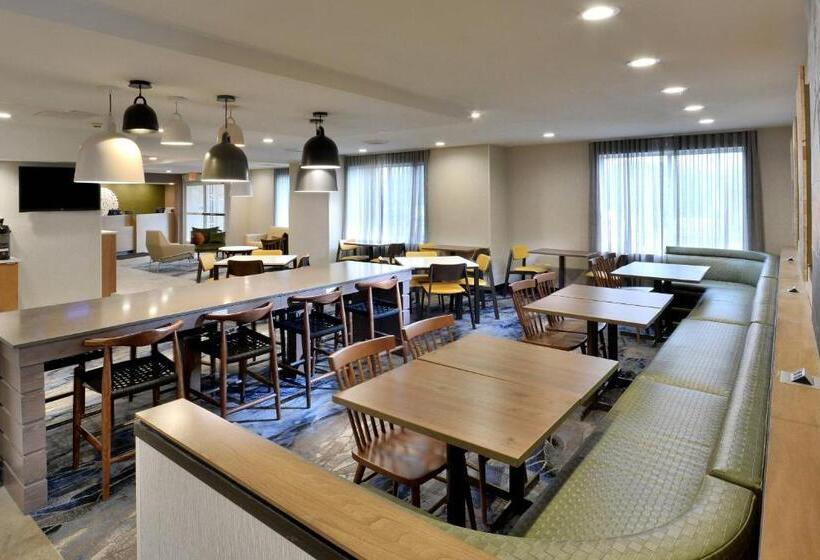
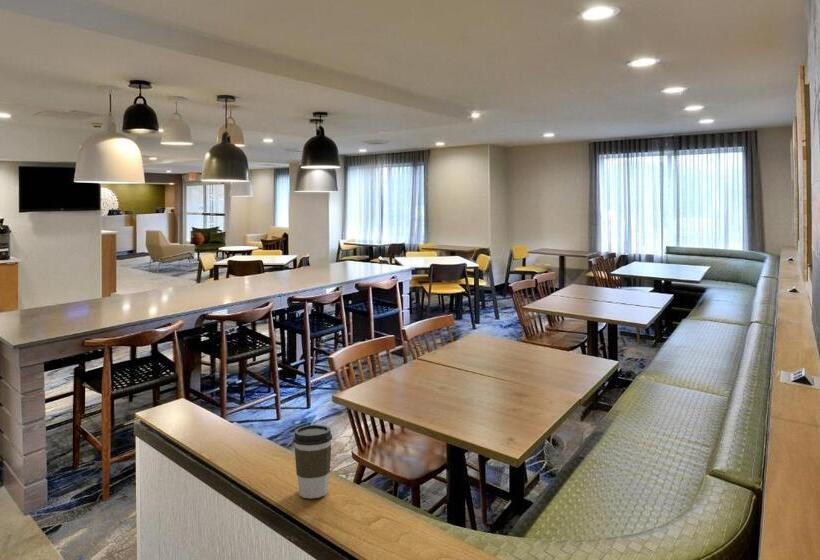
+ coffee cup [292,424,333,499]
